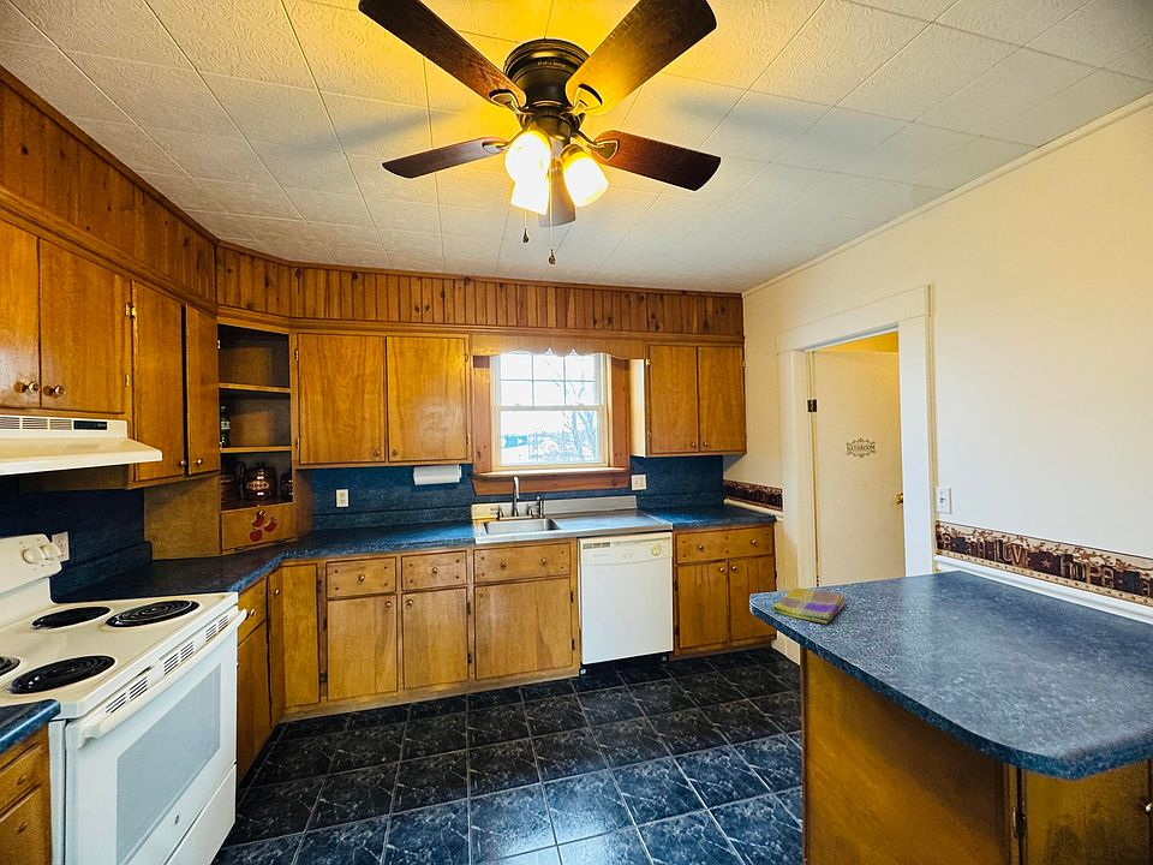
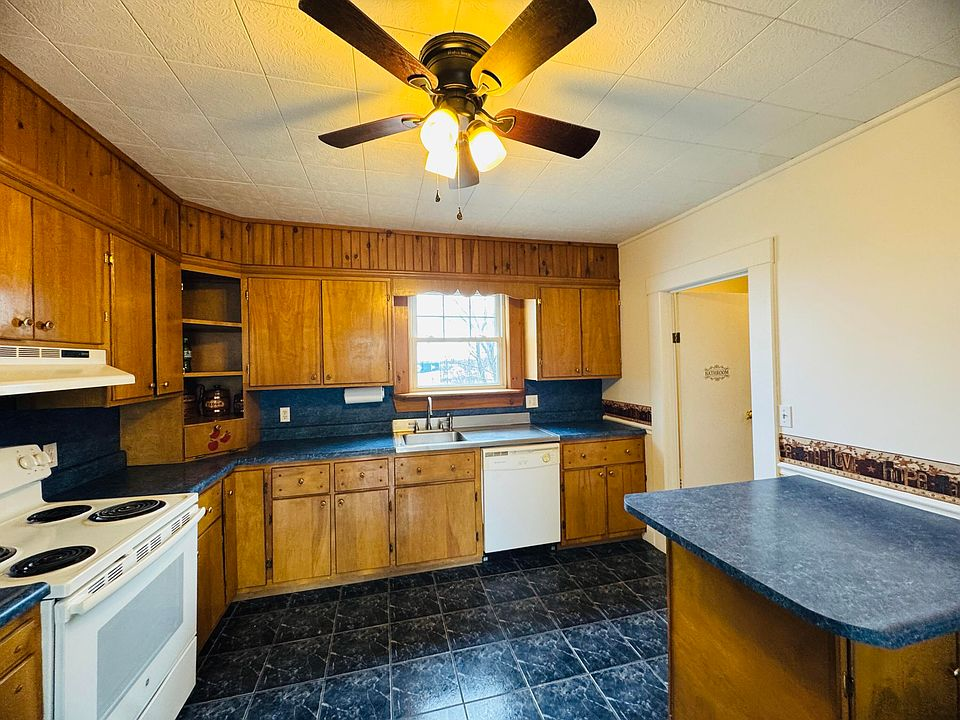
- dish towel [771,586,847,625]
